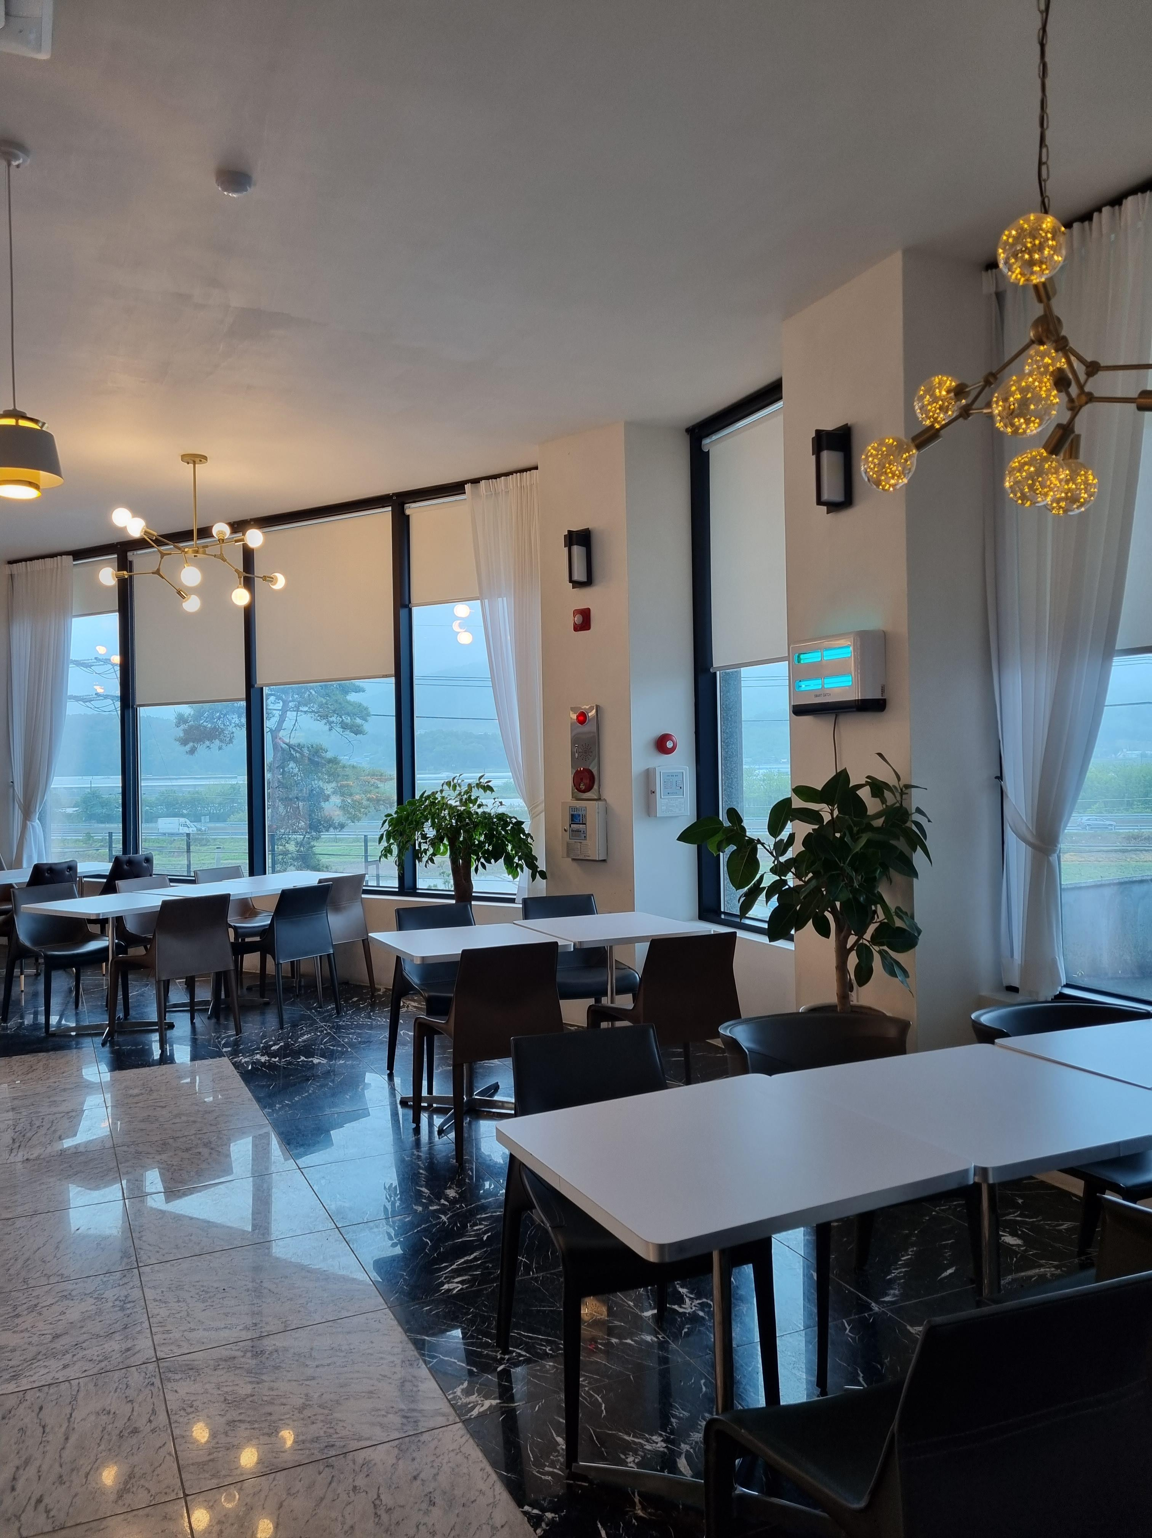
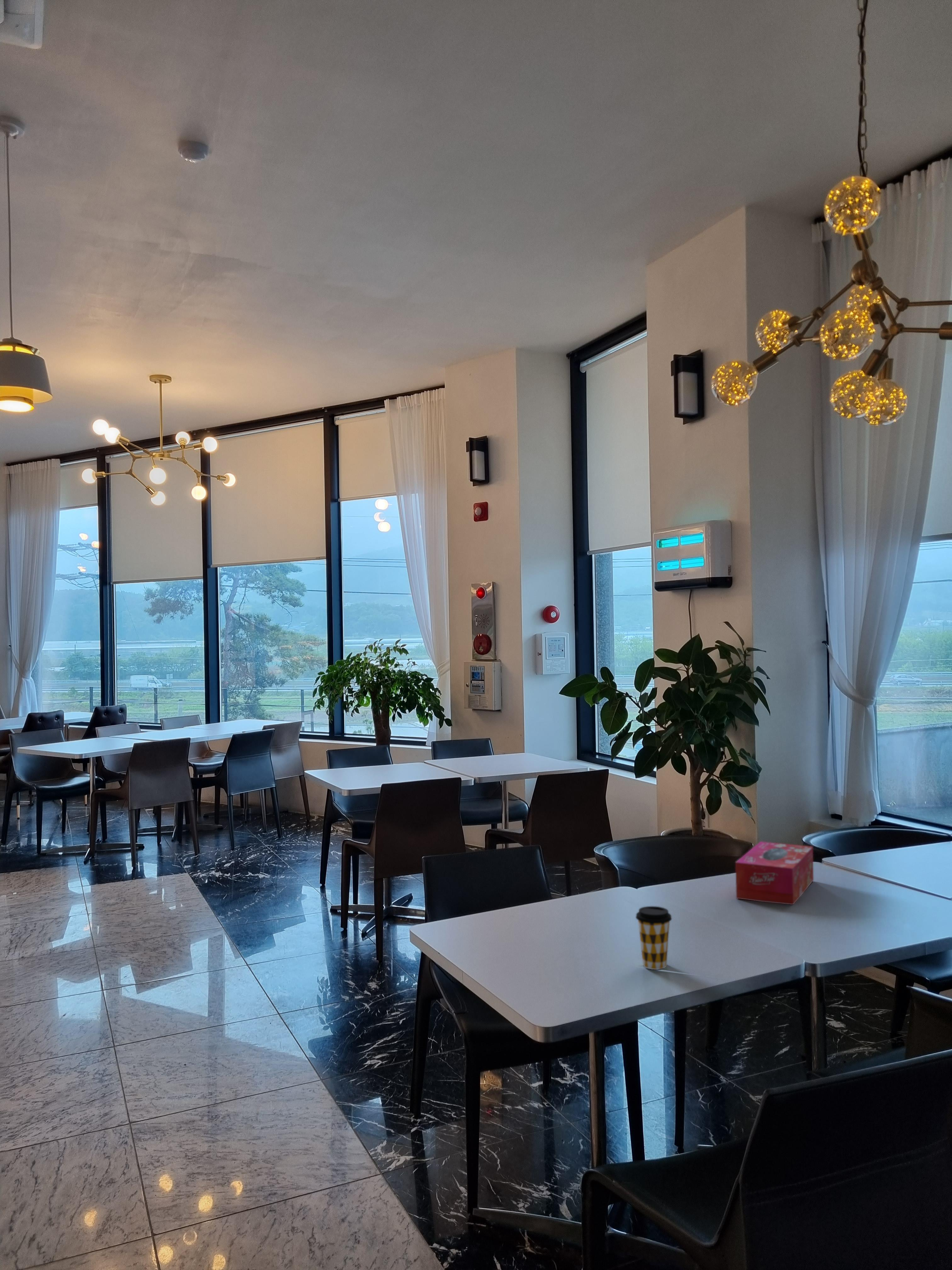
+ coffee cup [635,906,672,970]
+ tissue box [735,841,814,905]
